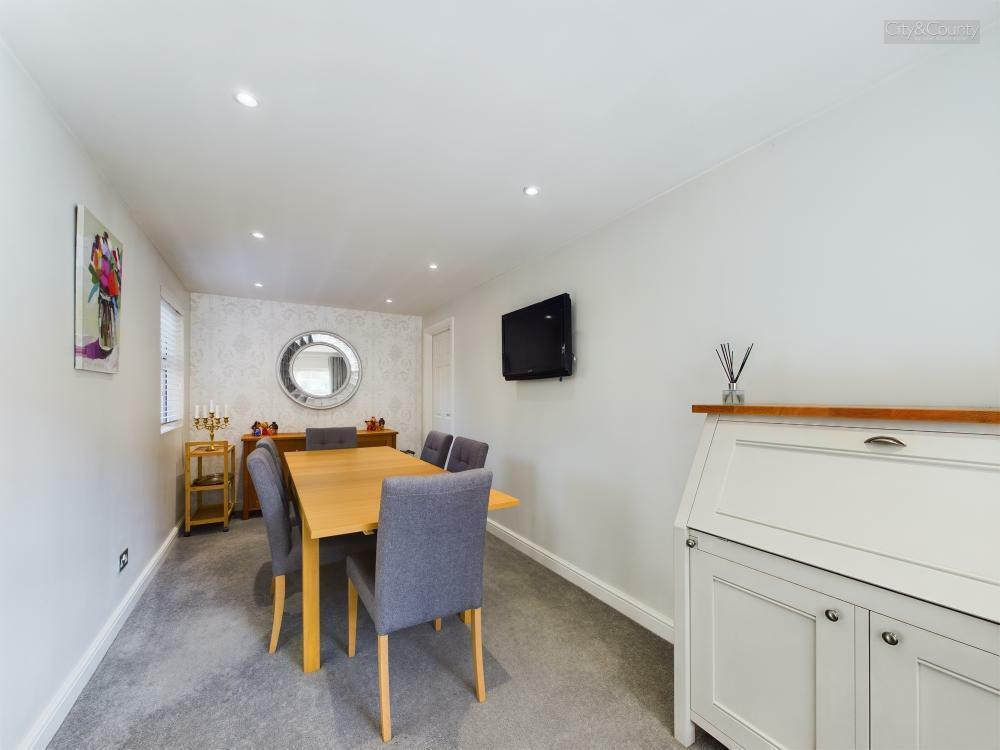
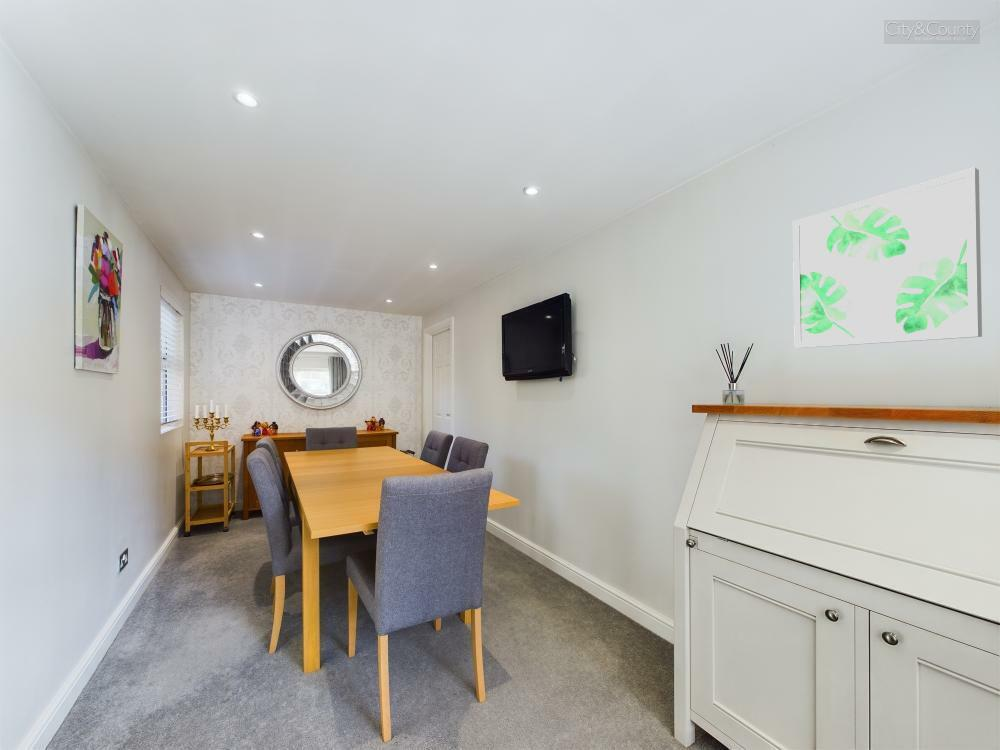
+ wall art [792,166,983,349]
